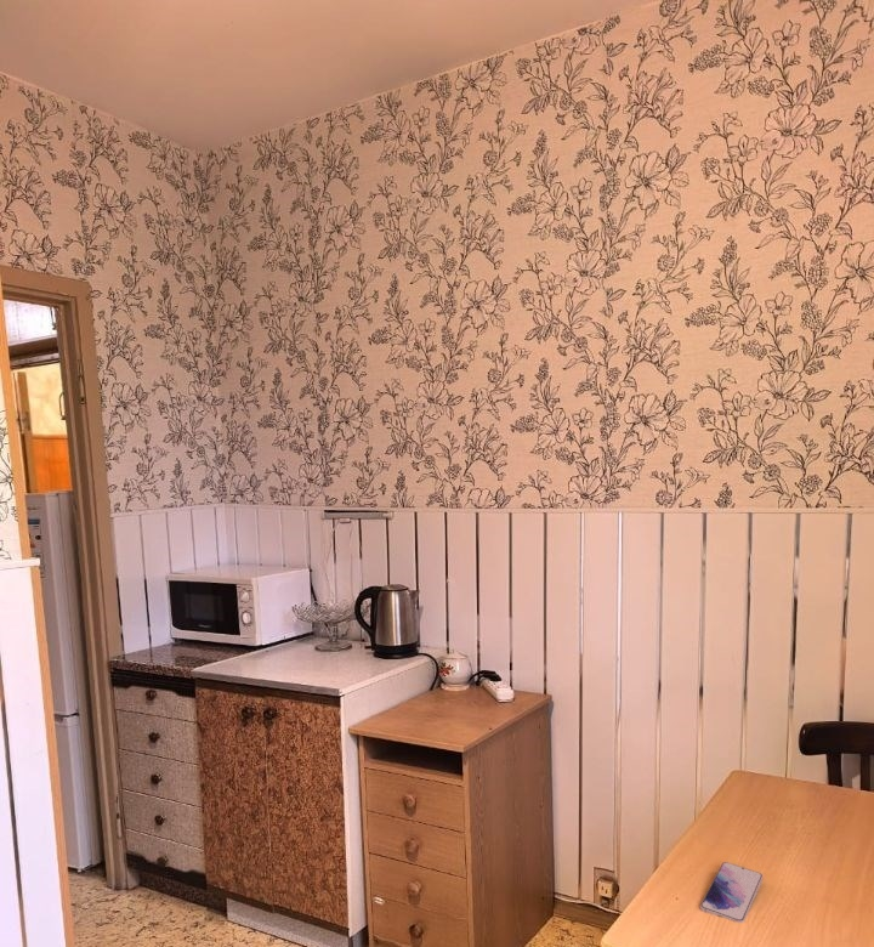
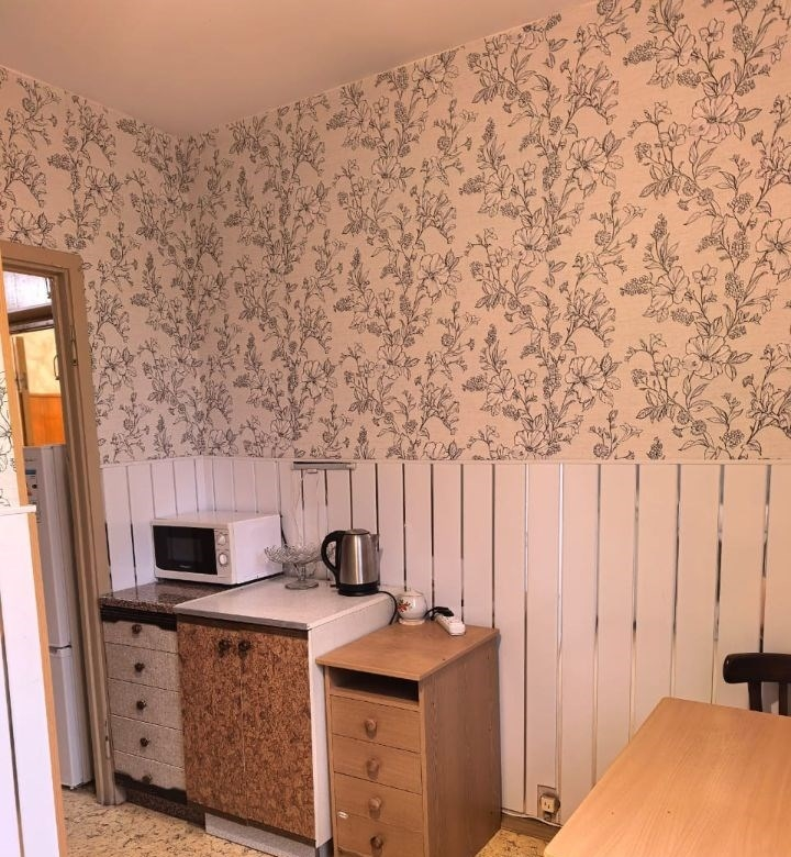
- smartphone [699,861,765,924]
